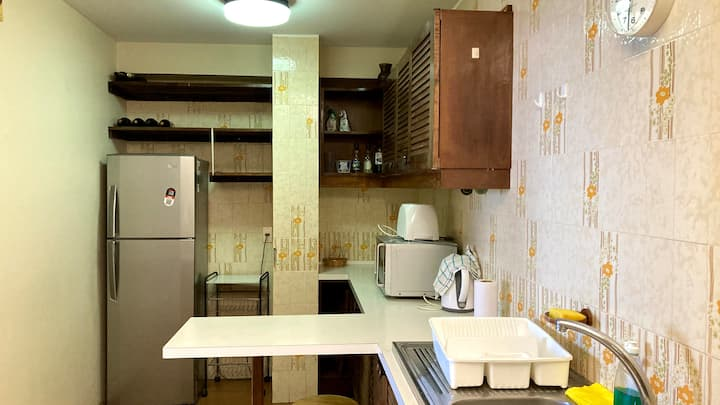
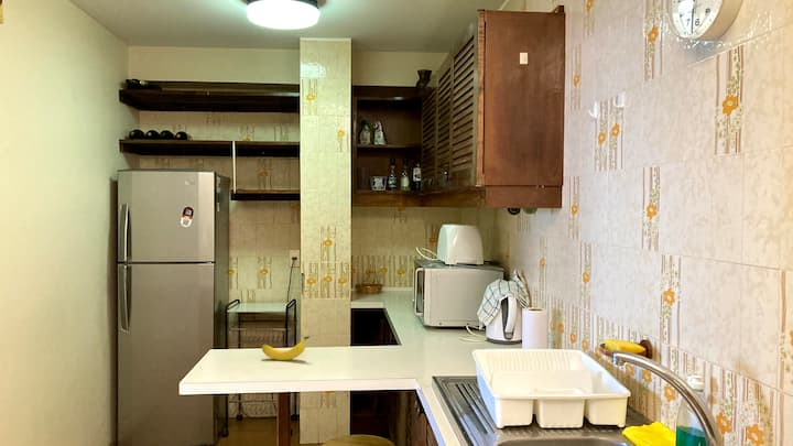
+ banana [261,335,312,361]
